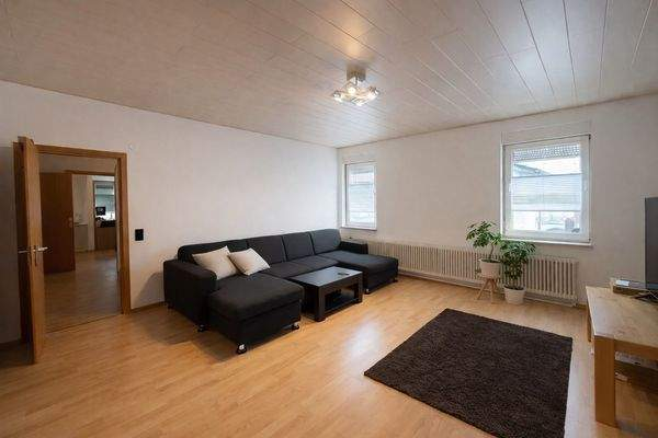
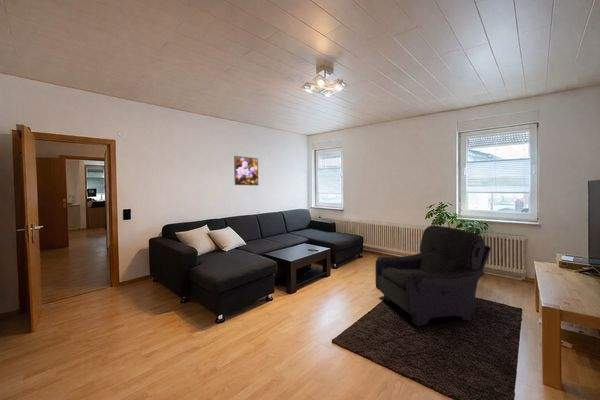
+ armchair [374,224,492,327]
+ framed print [233,155,259,186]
